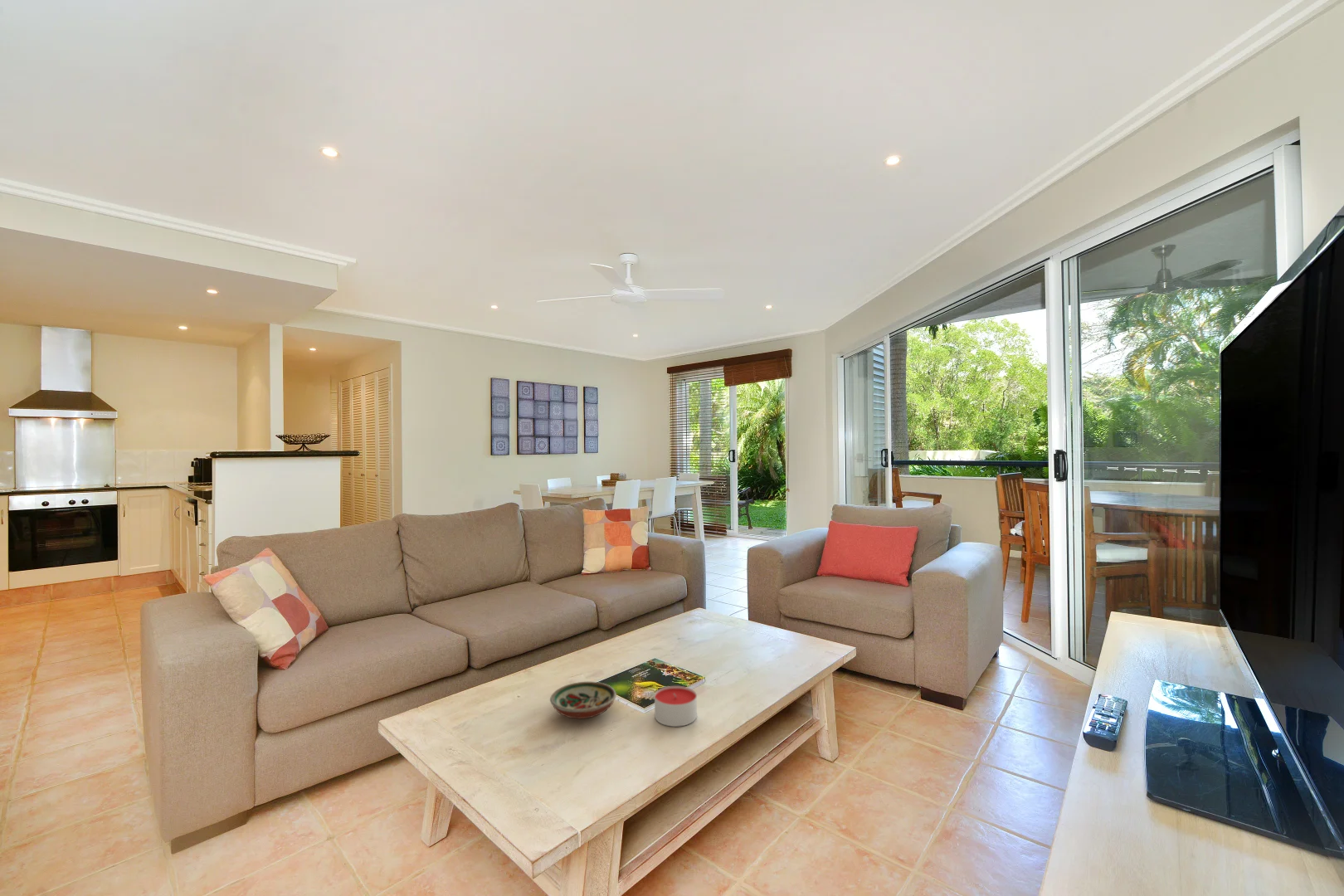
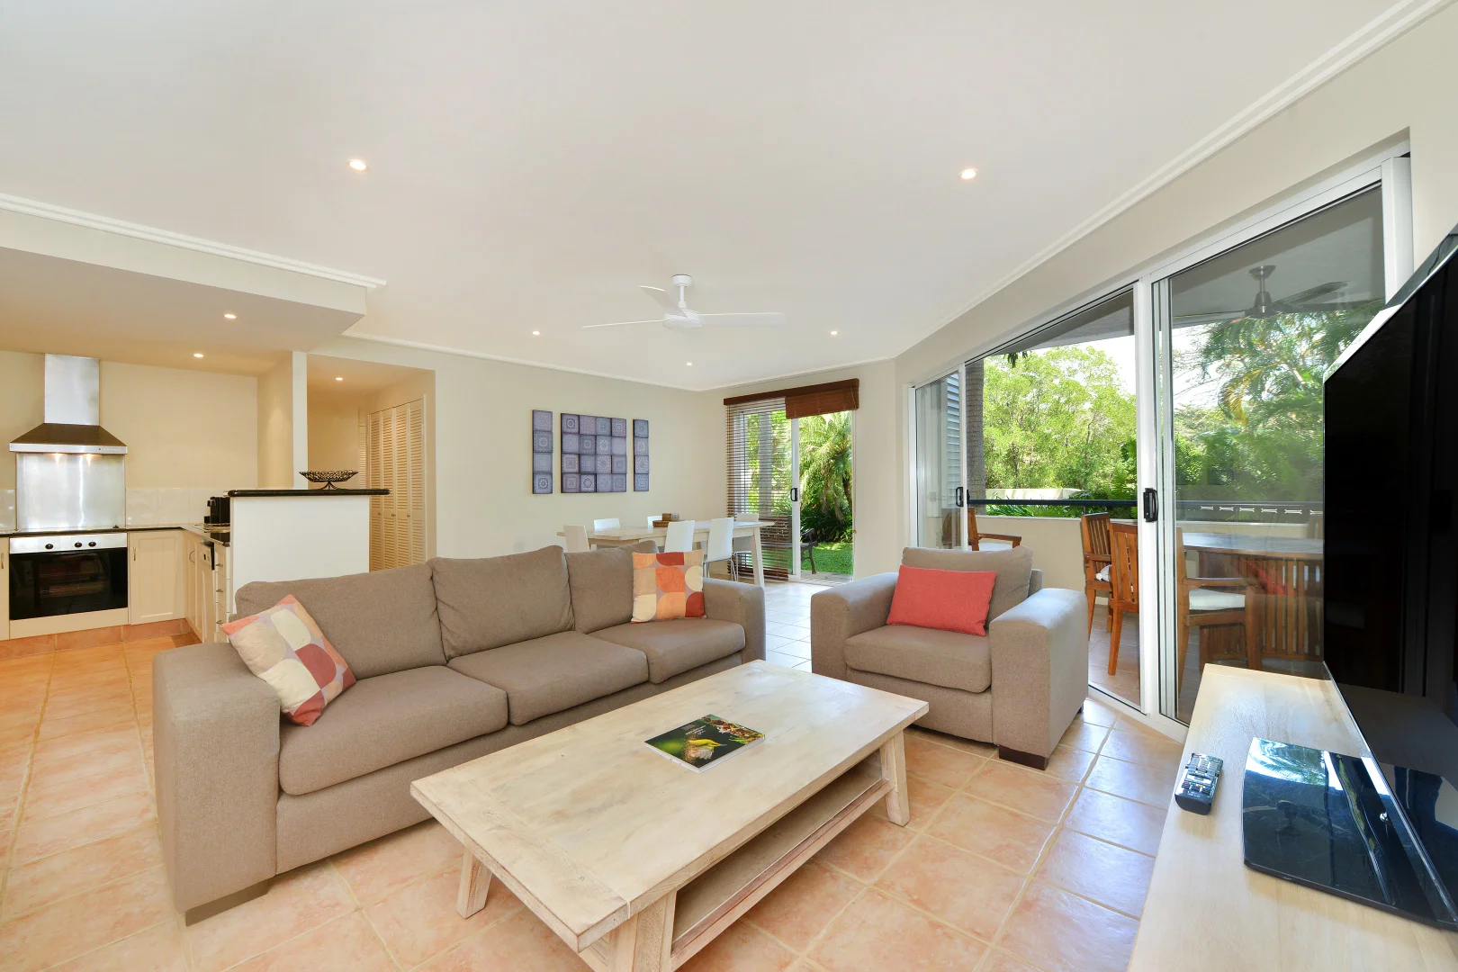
- decorative bowl [549,681,617,719]
- candle [654,685,698,728]
